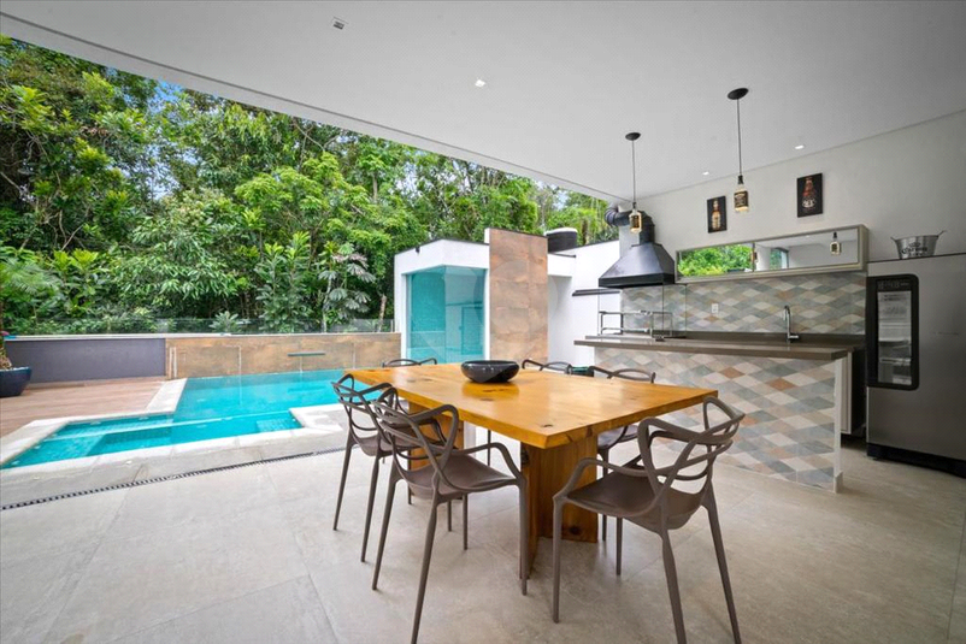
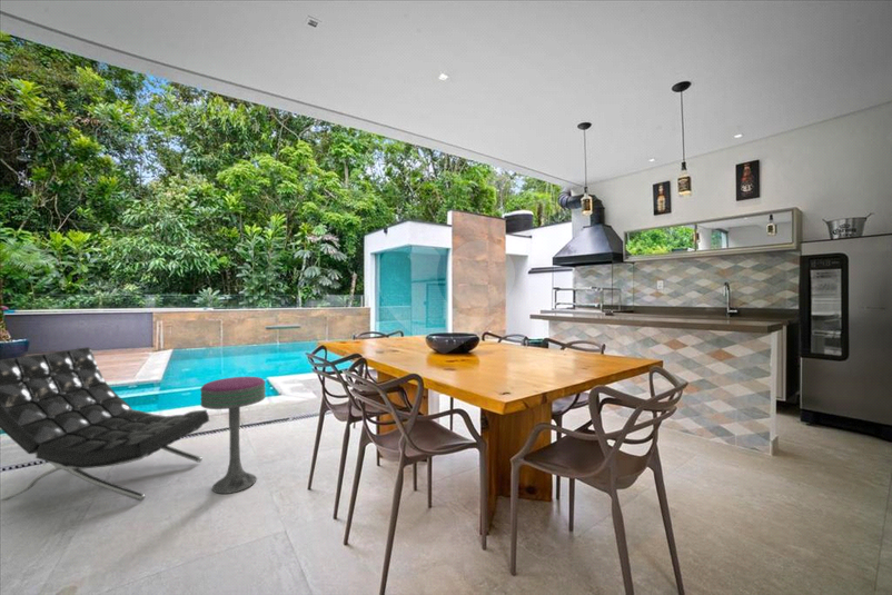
+ bar stool [199,376,267,495]
+ lounge chair [0,346,210,503]
